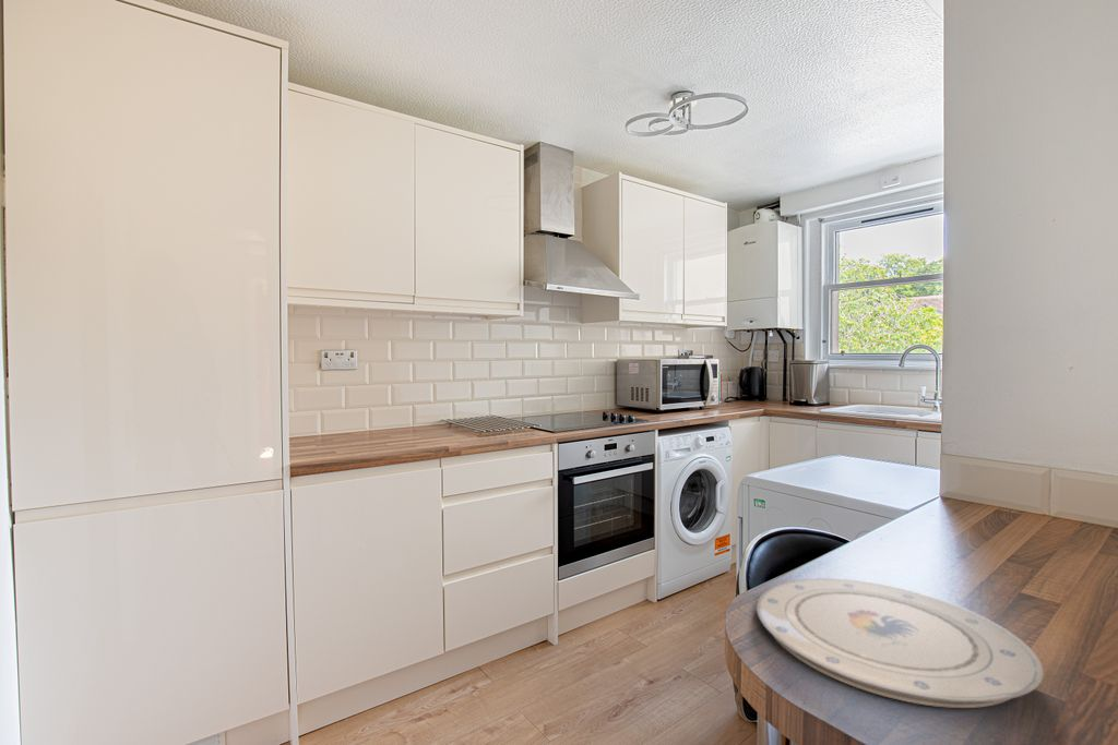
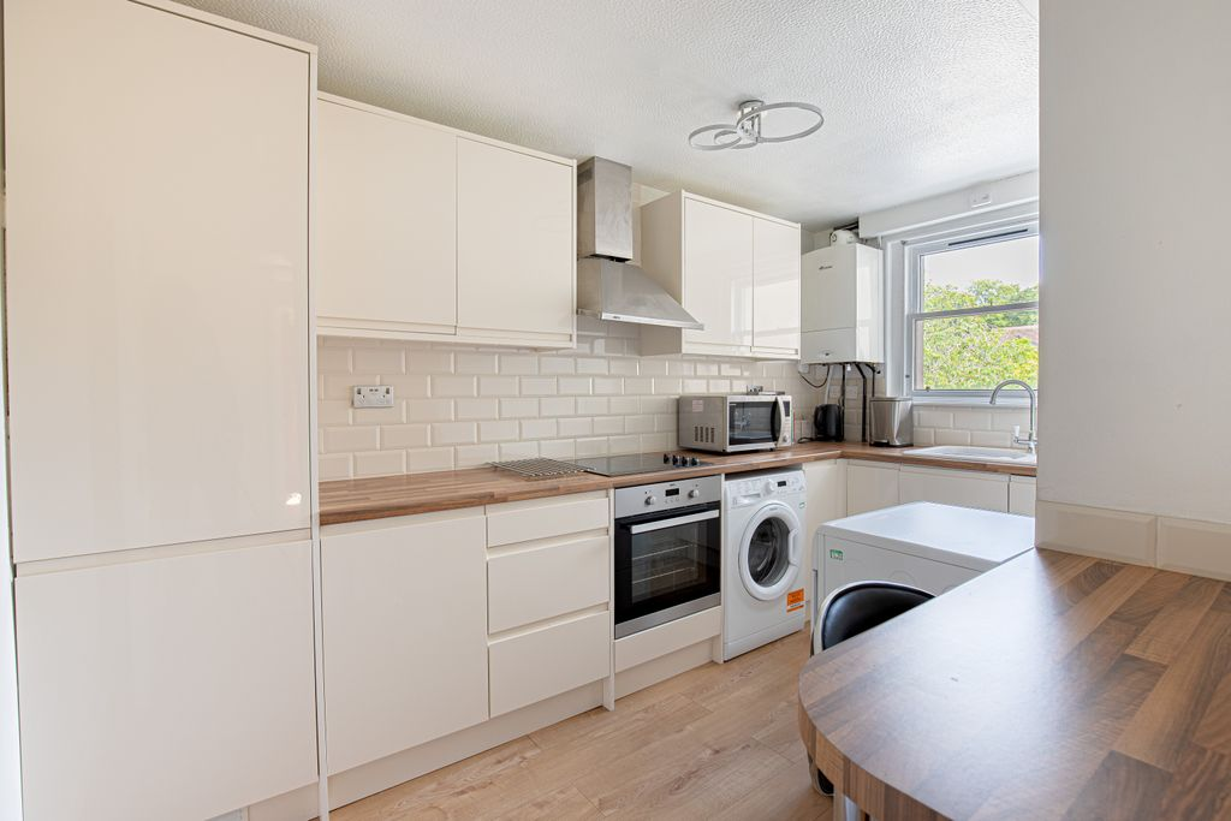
- plate [756,577,1045,709]
